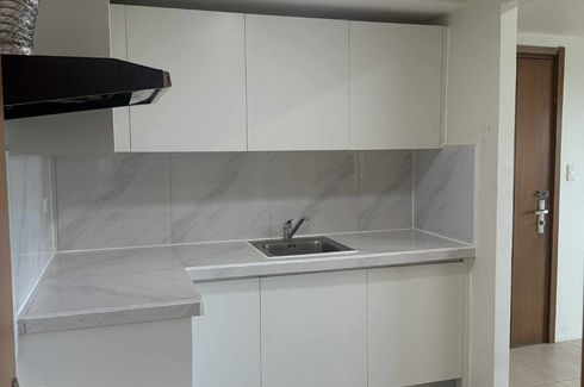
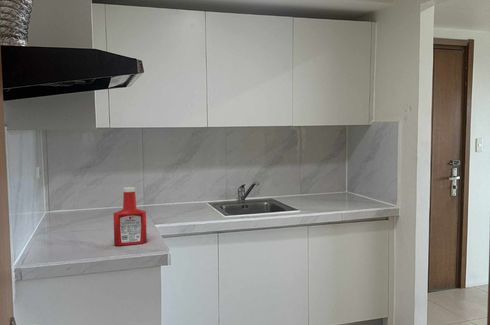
+ soap bottle [112,186,148,247]
